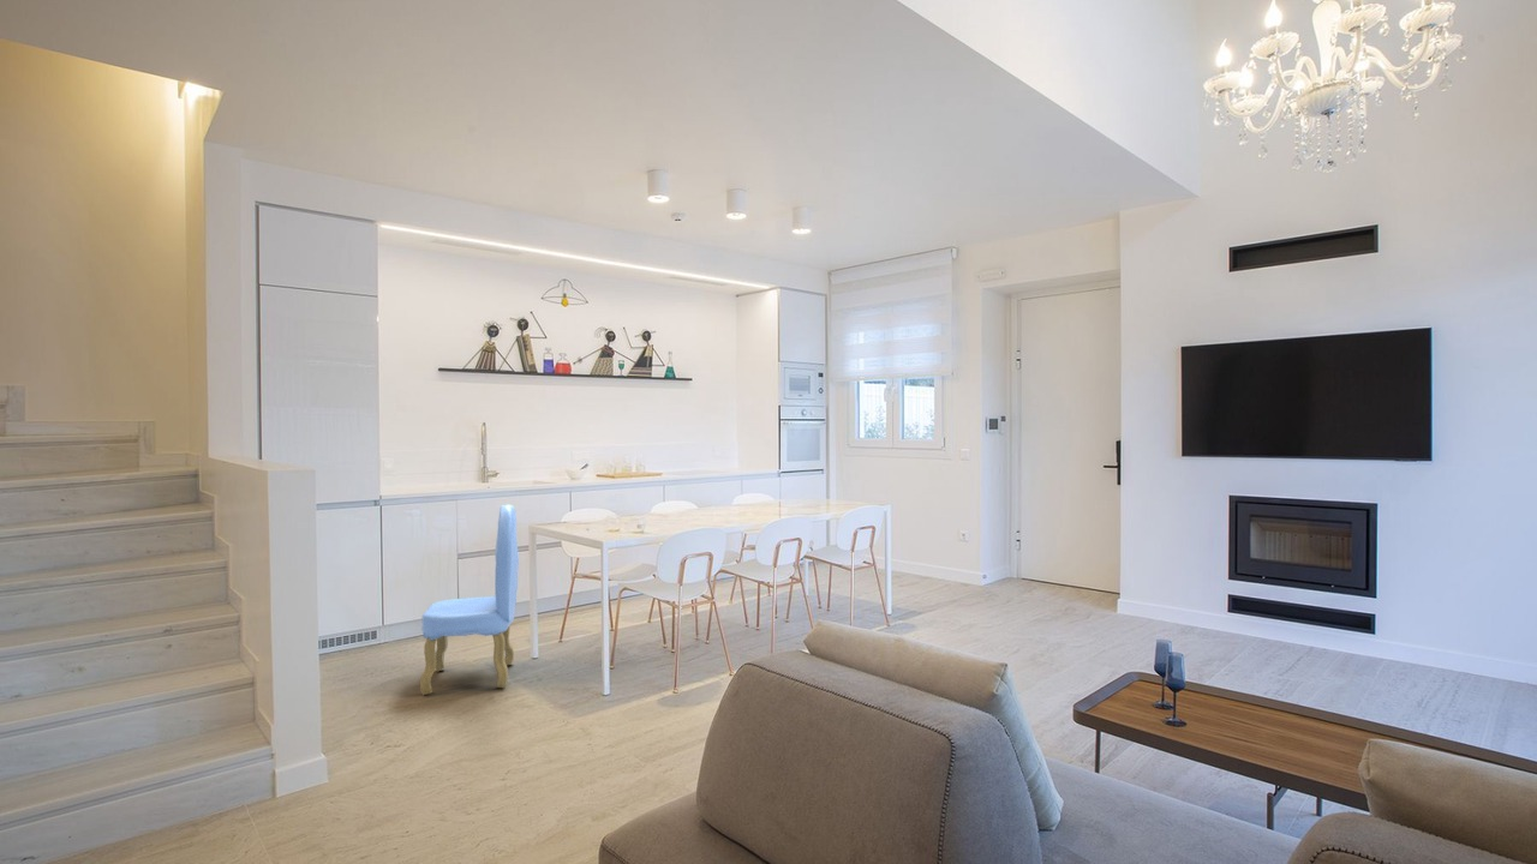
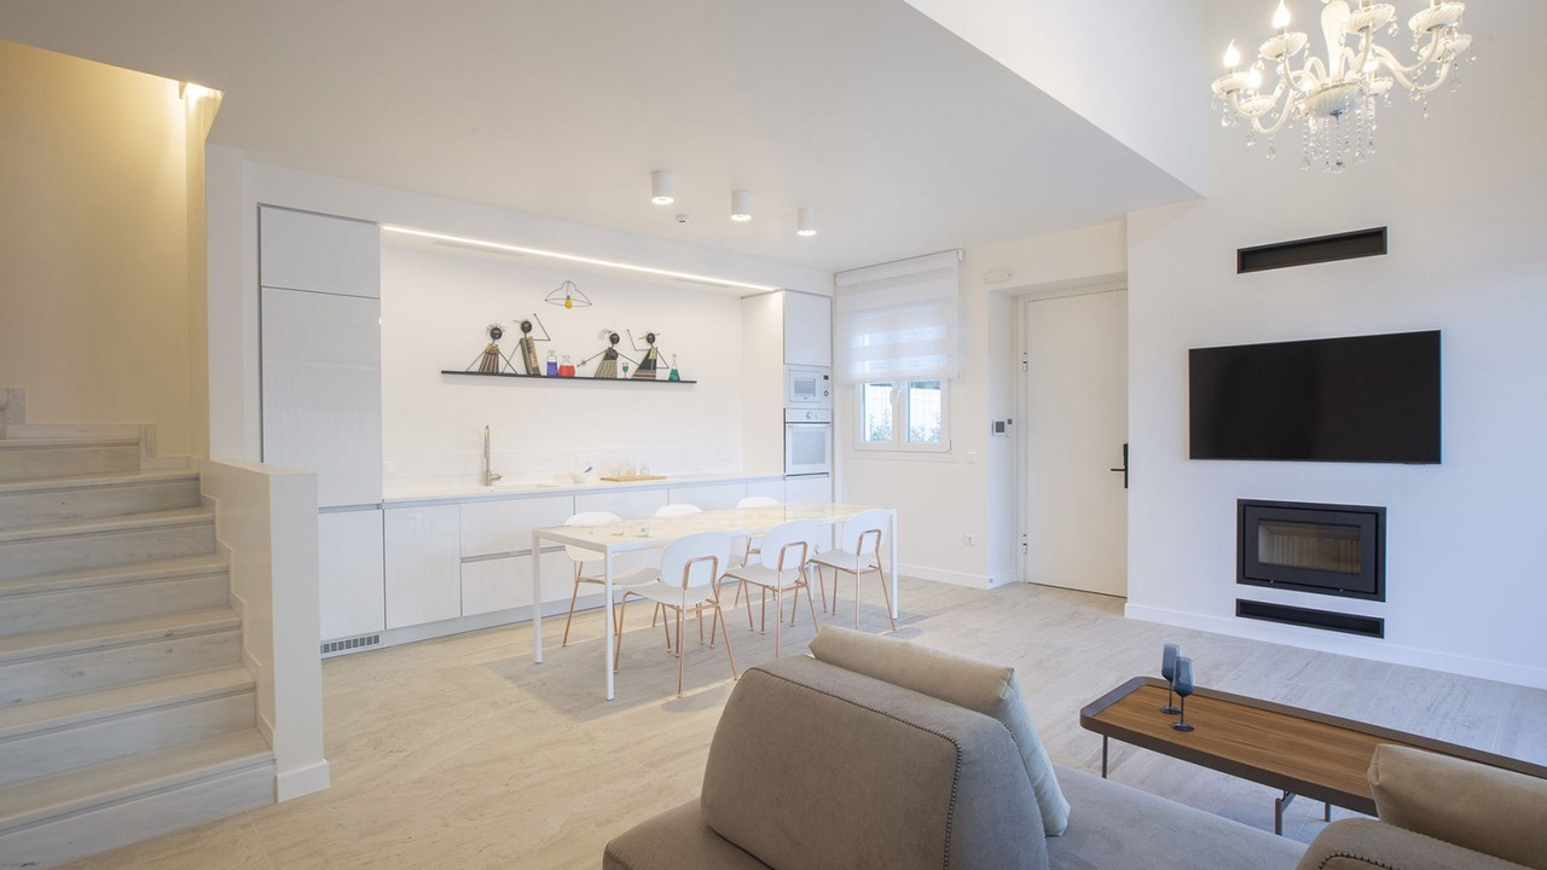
- dining chair [419,503,520,696]
